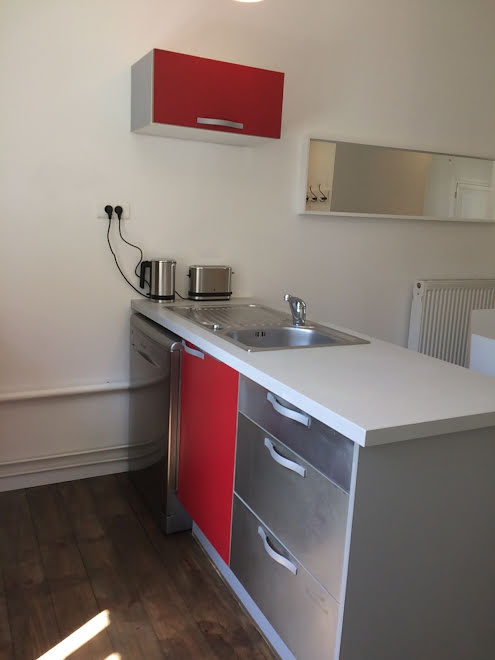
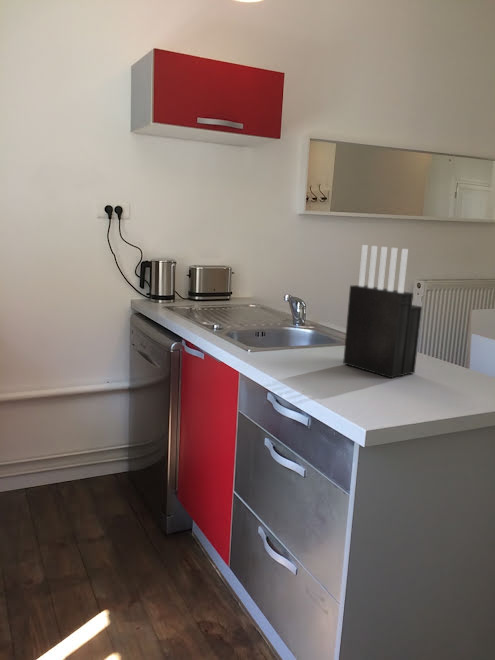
+ knife block [342,244,423,379]
